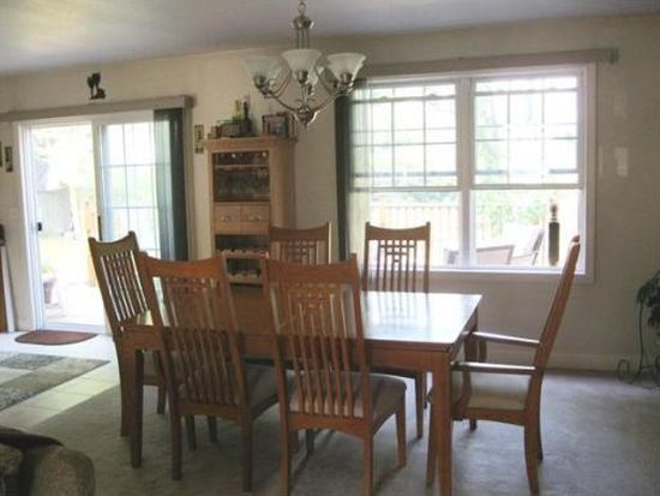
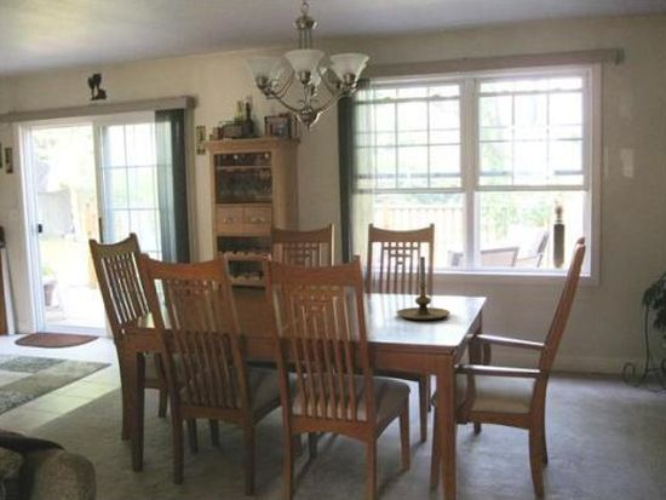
+ candle holder [396,255,452,321]
